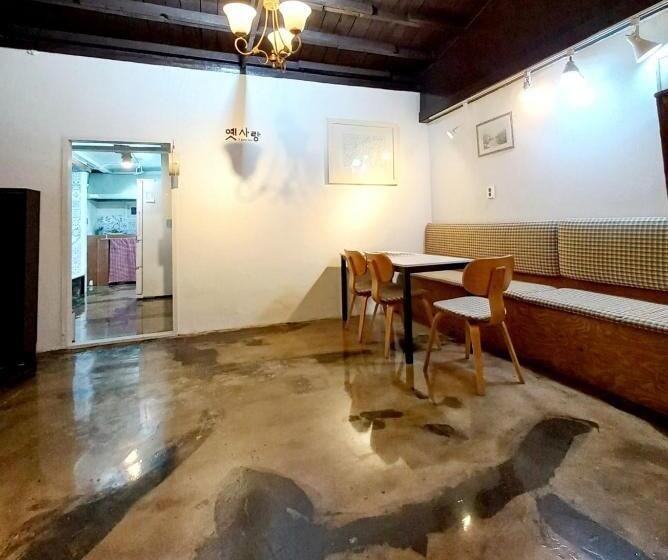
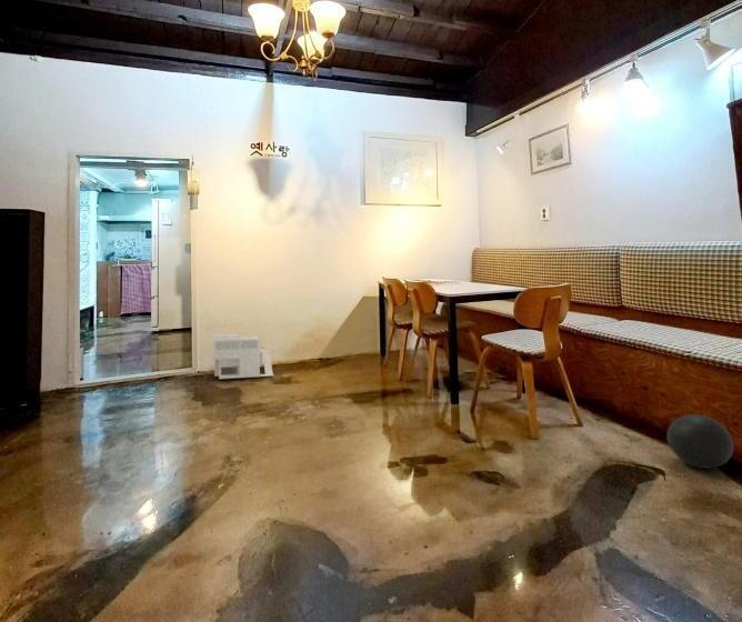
+ architectural model [212,332,274,380]
+ ball [666,413,734,470]
